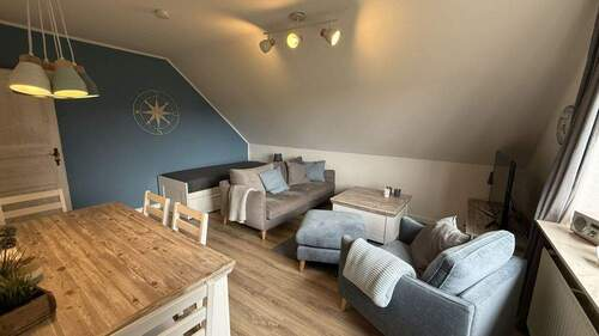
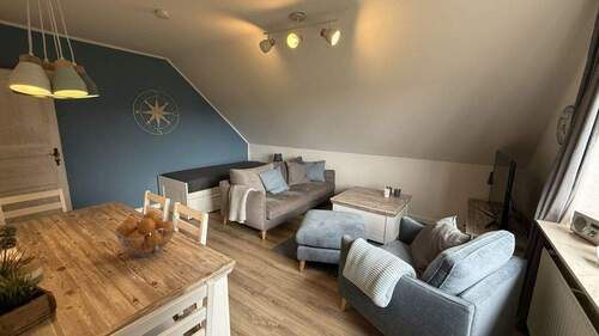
+ fruit basket [113,210,177,258]
